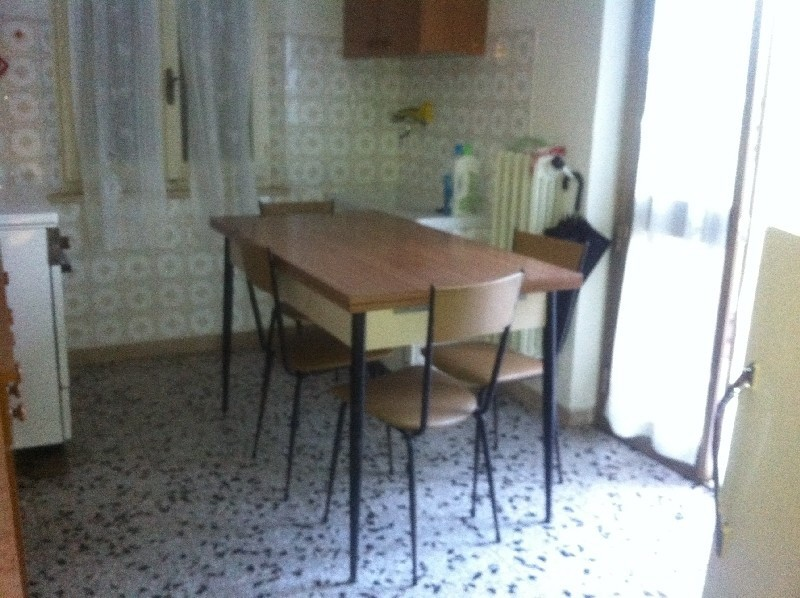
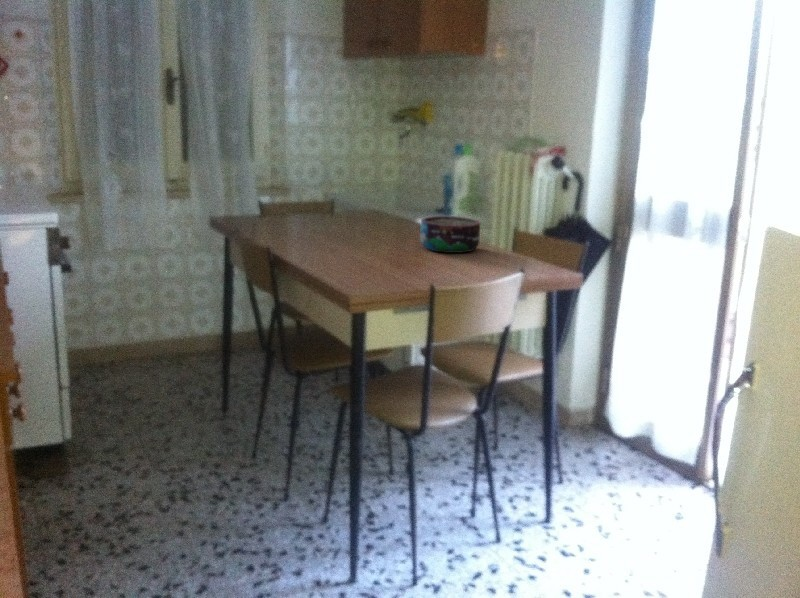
+ bowl [419,215,481,254]
